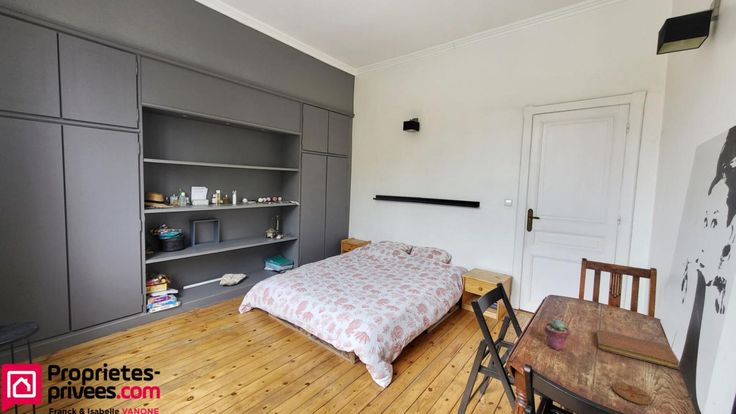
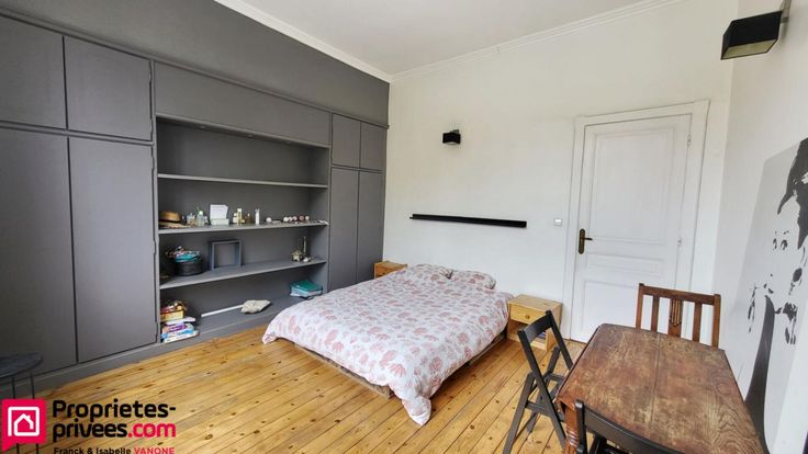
- potted succulent [544,318,570,351]
- notebook [595,329,681,370]
- coaster [611,382,653,406]
